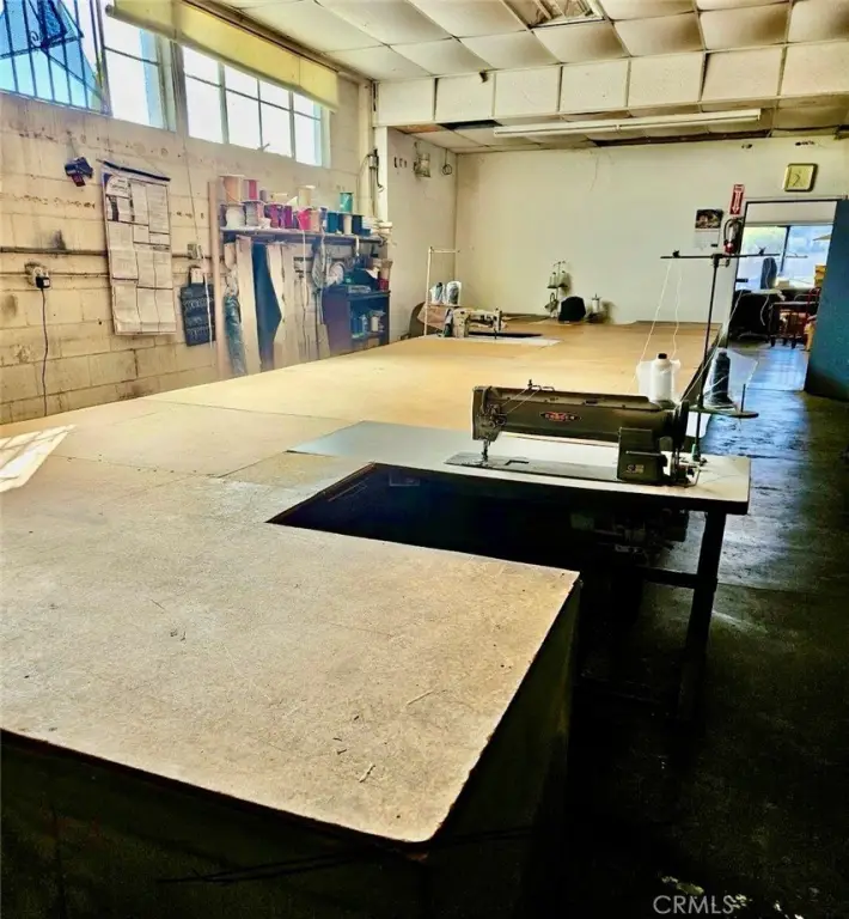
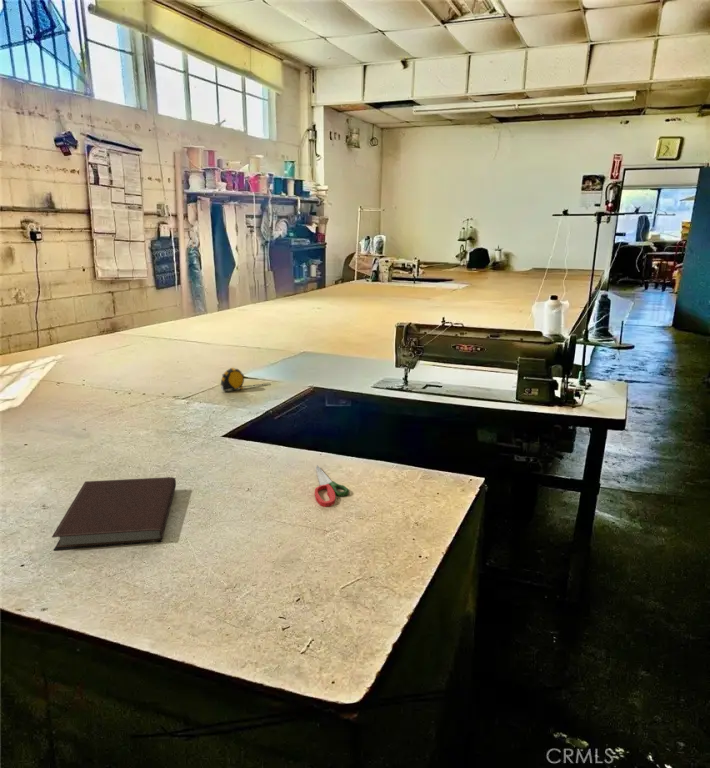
+ scissors [314,464,350,508]
+ tape measure [220,367,271,392]
+ notebook [51,476,177,551]
